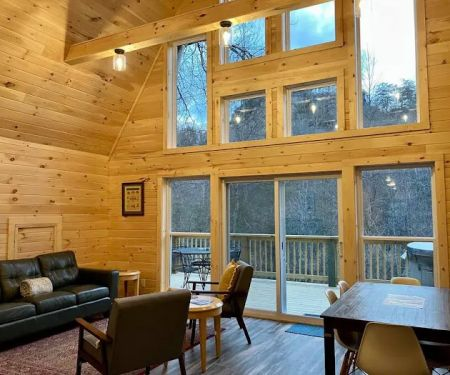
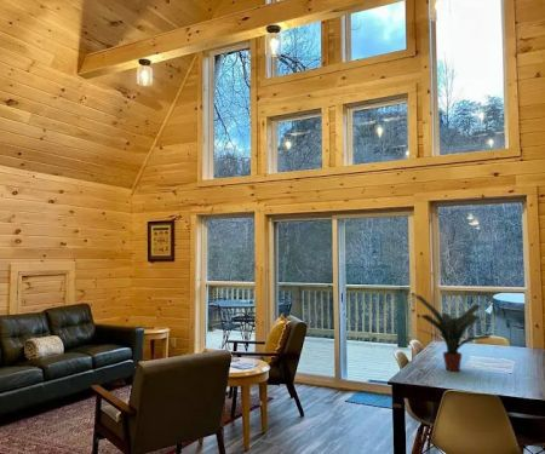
+ potted plant [413,294,492,372]
